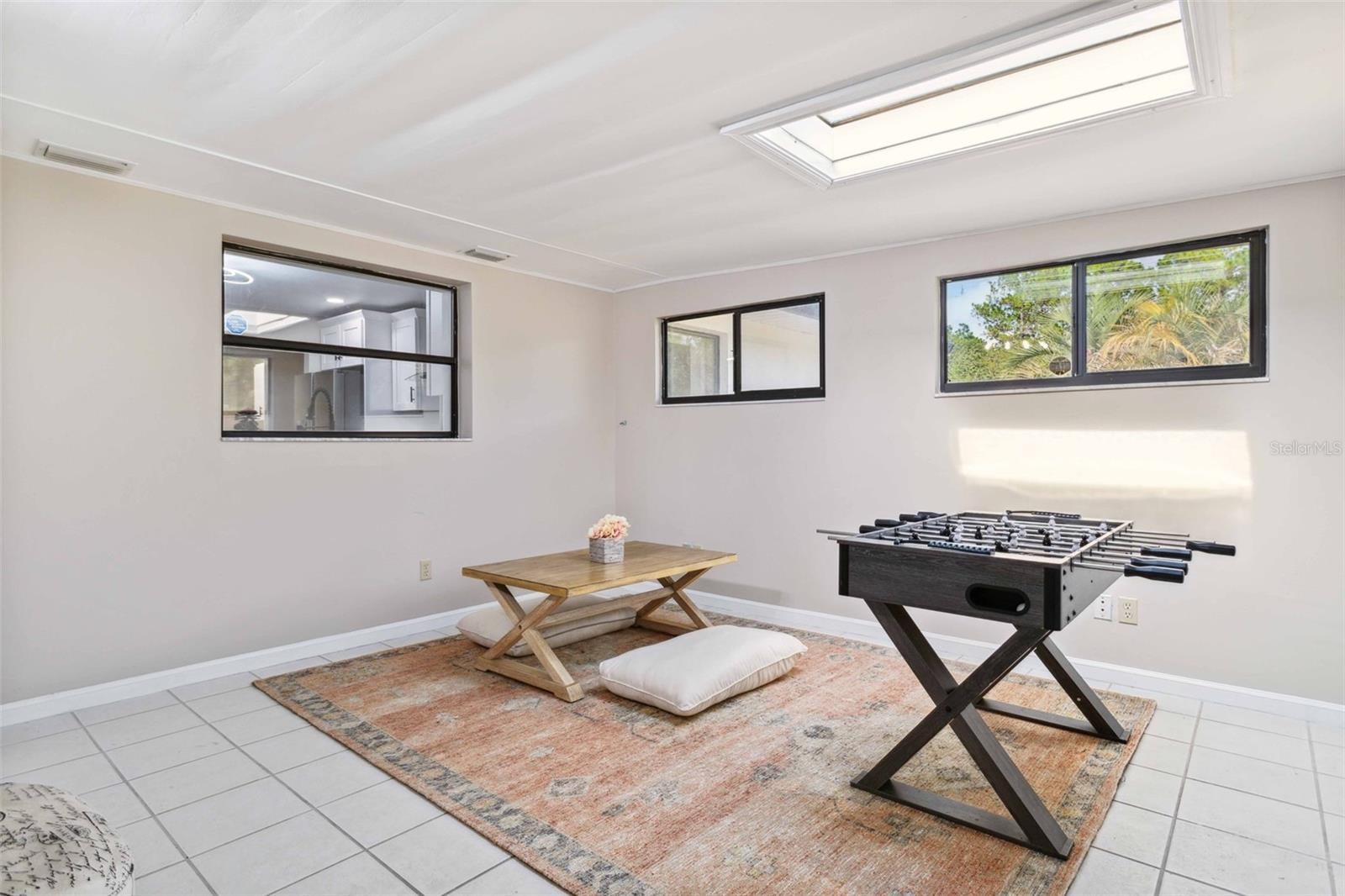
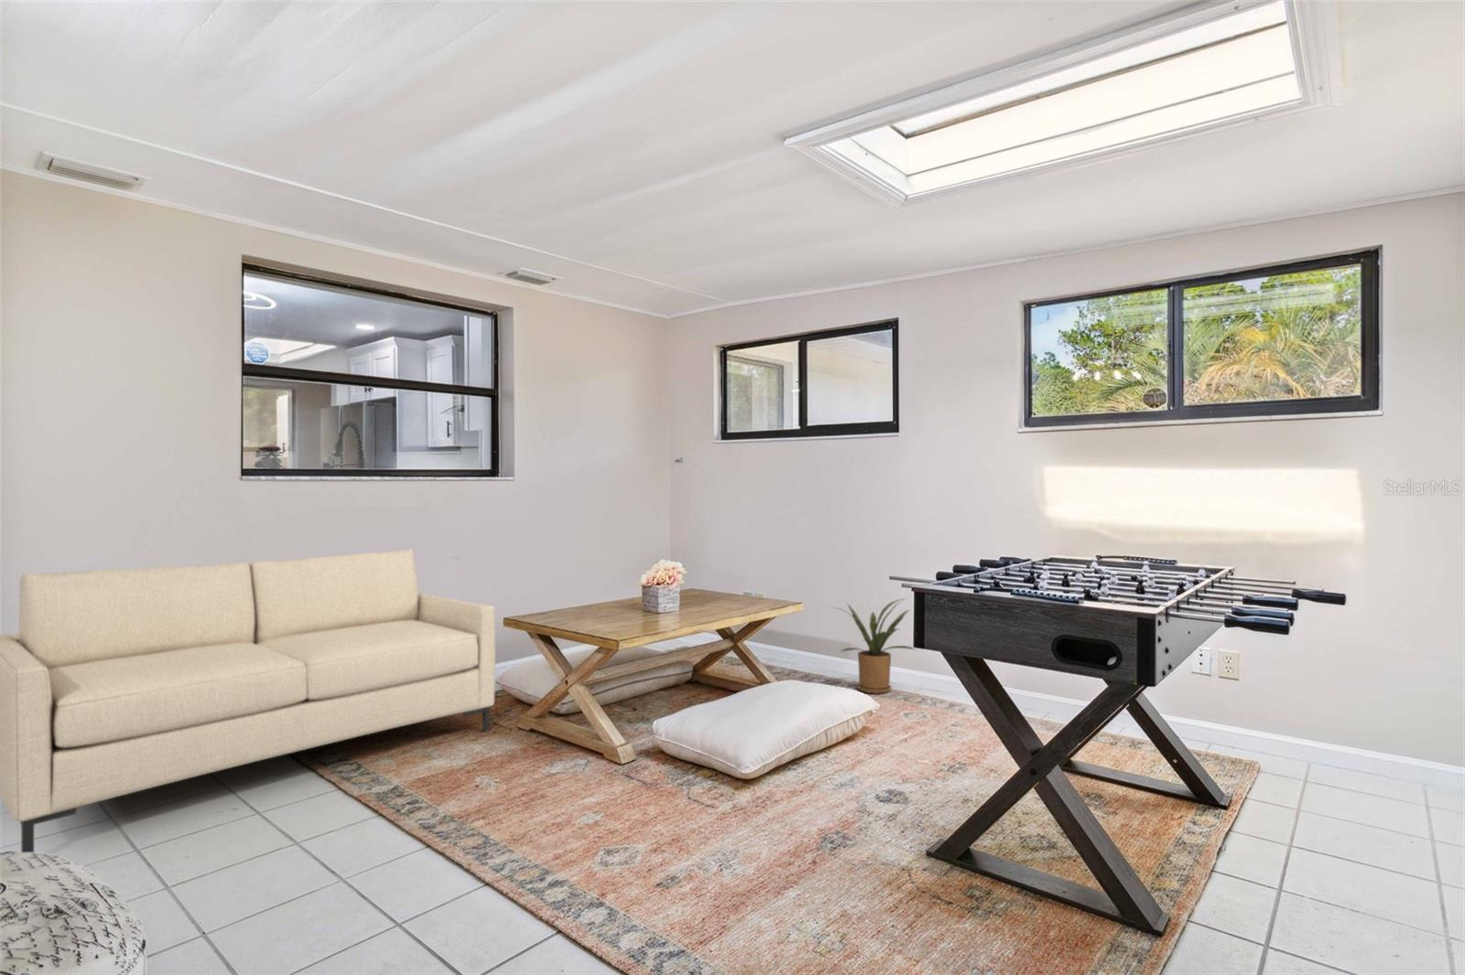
+ house plant [831,597,916,695]
+ sofa [0,547,497,853]
